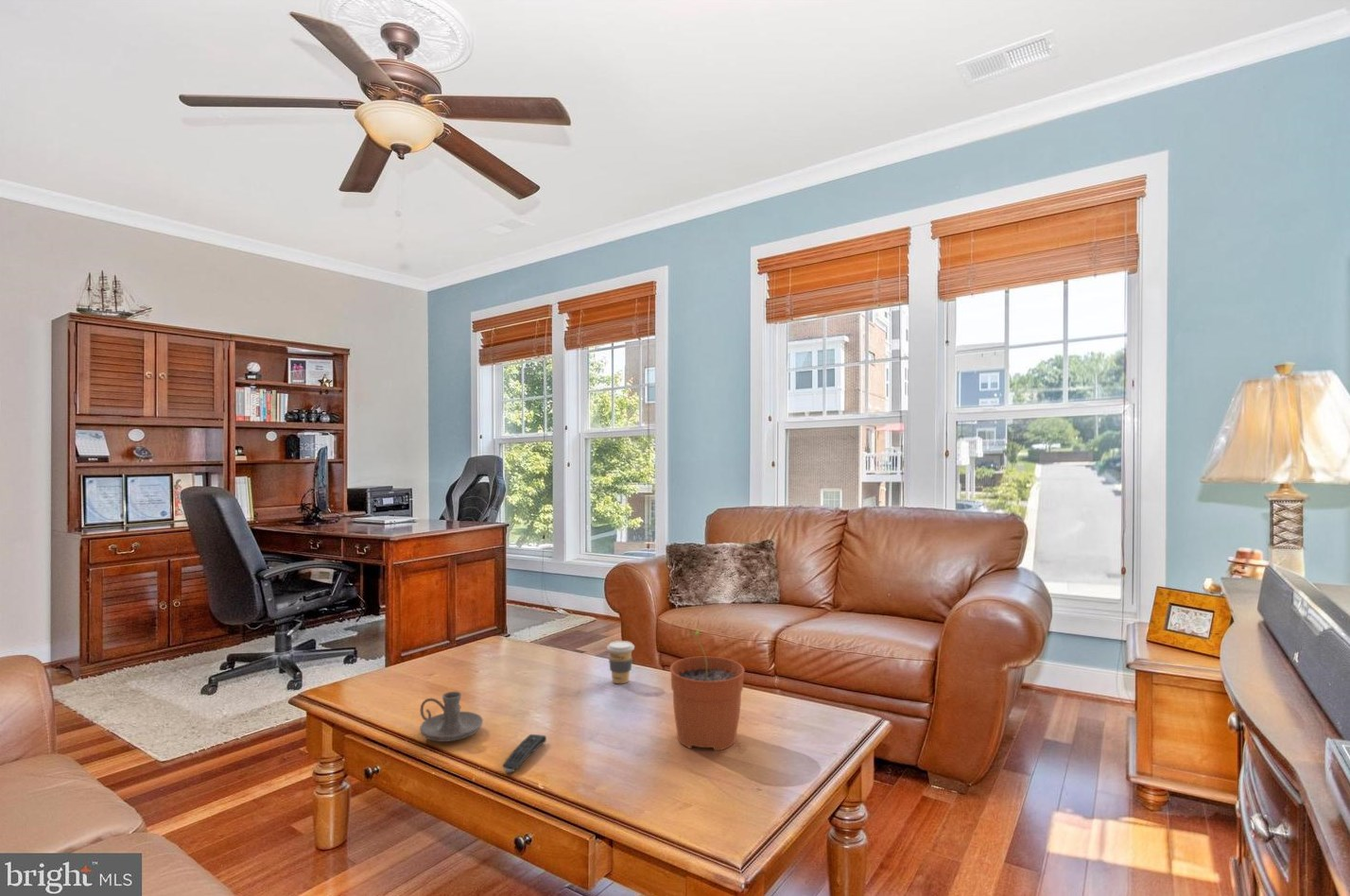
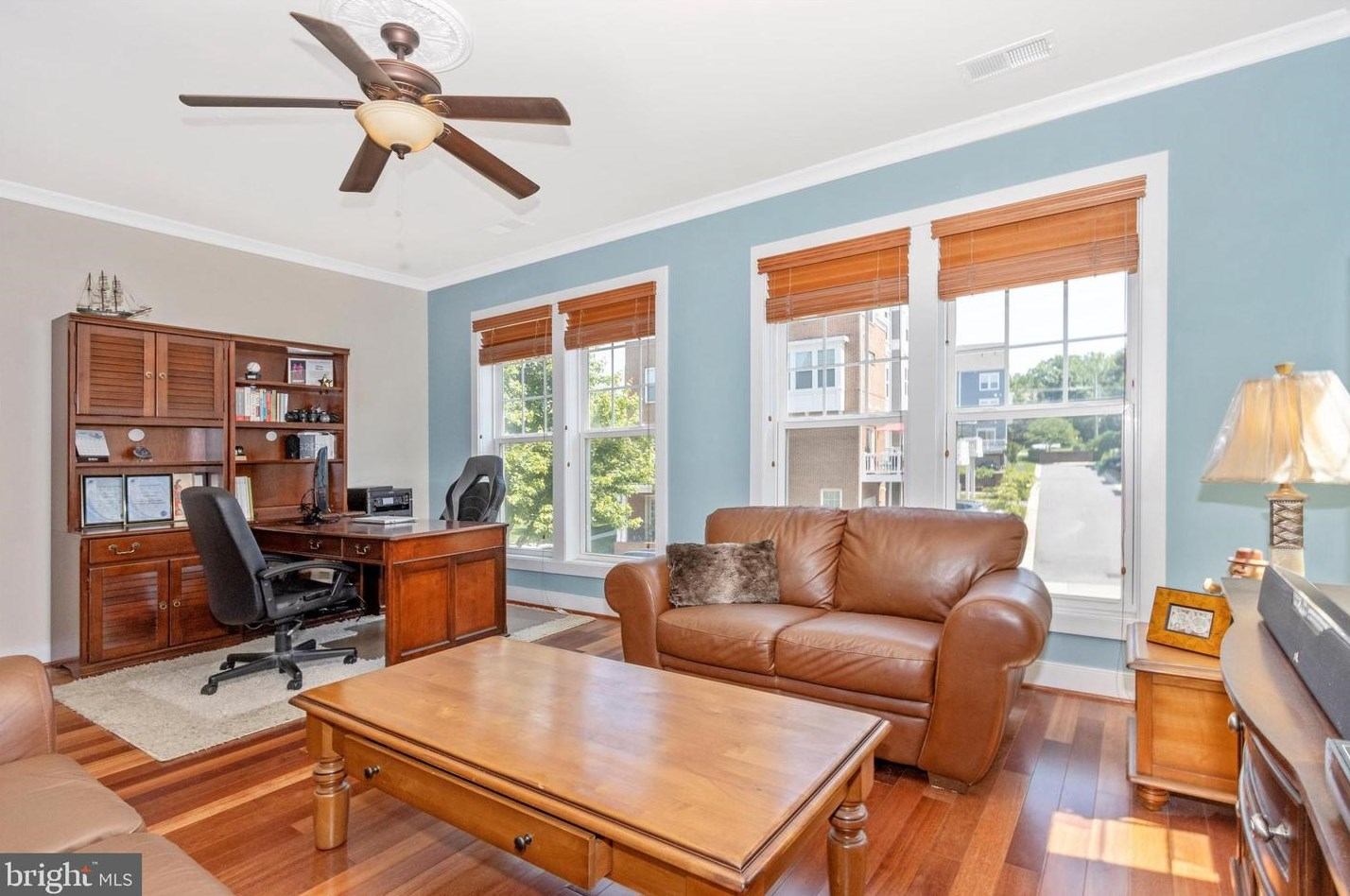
- coffee cup [606,640,635,684]
- remote control [502,733,547,774]
- plant pot [669,629,746,751]
- candle holder [419,691,484,743]
